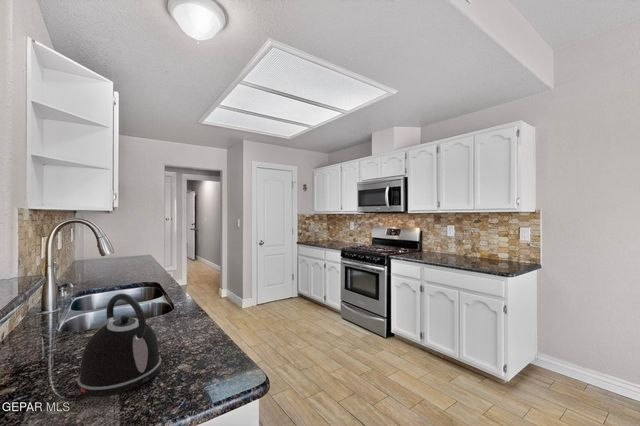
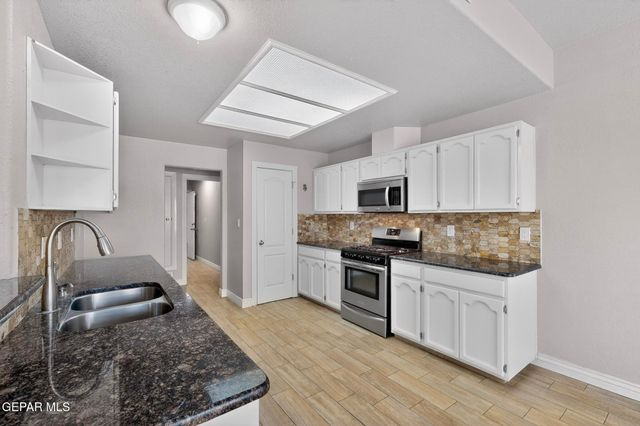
- kettle [77,293,162,397]
